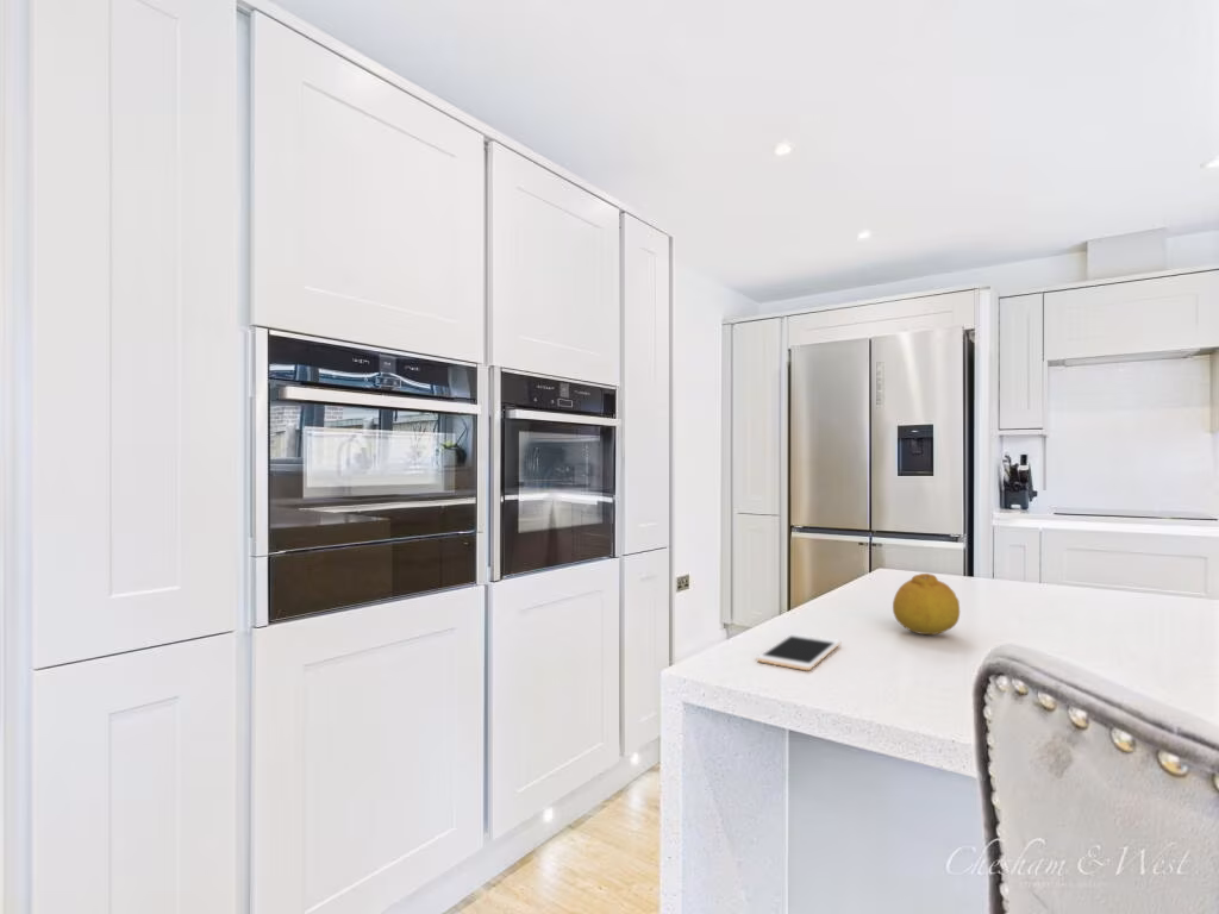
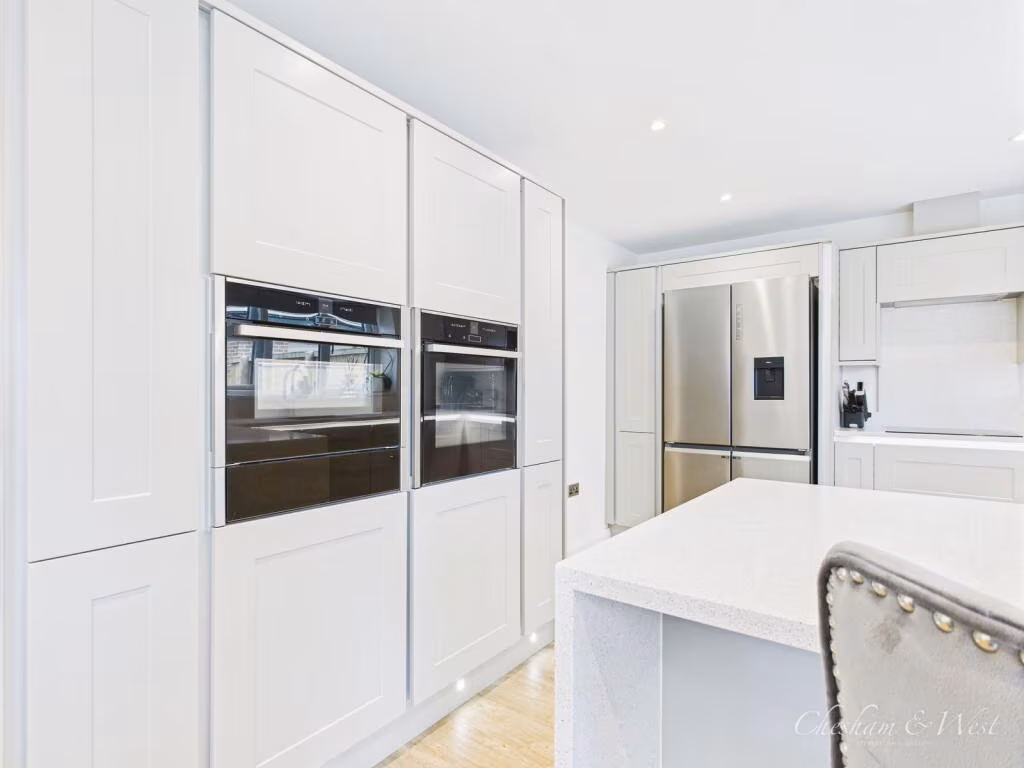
- cell phone [756,632,842,671]
- fruit [892,572,961,636]
